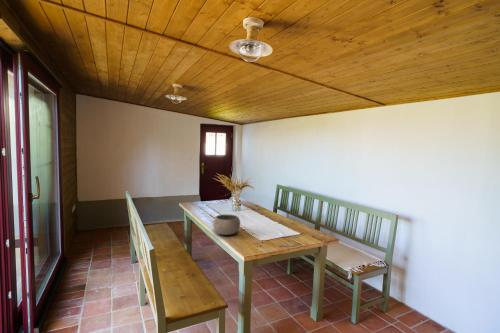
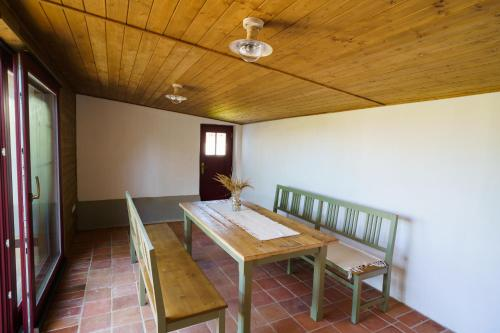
- bowl [212,214,241,236]
